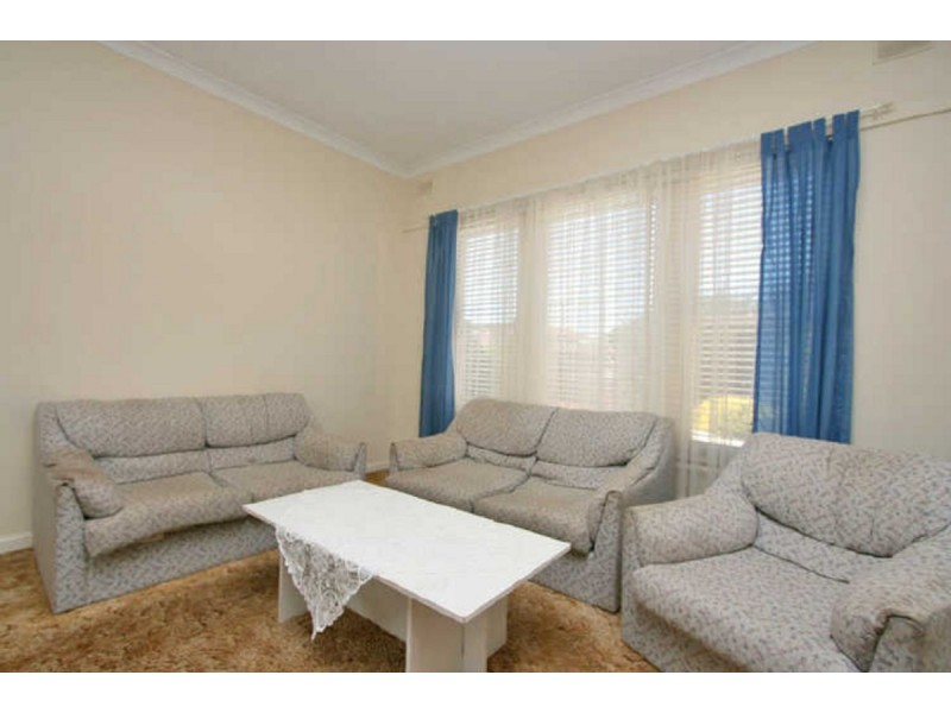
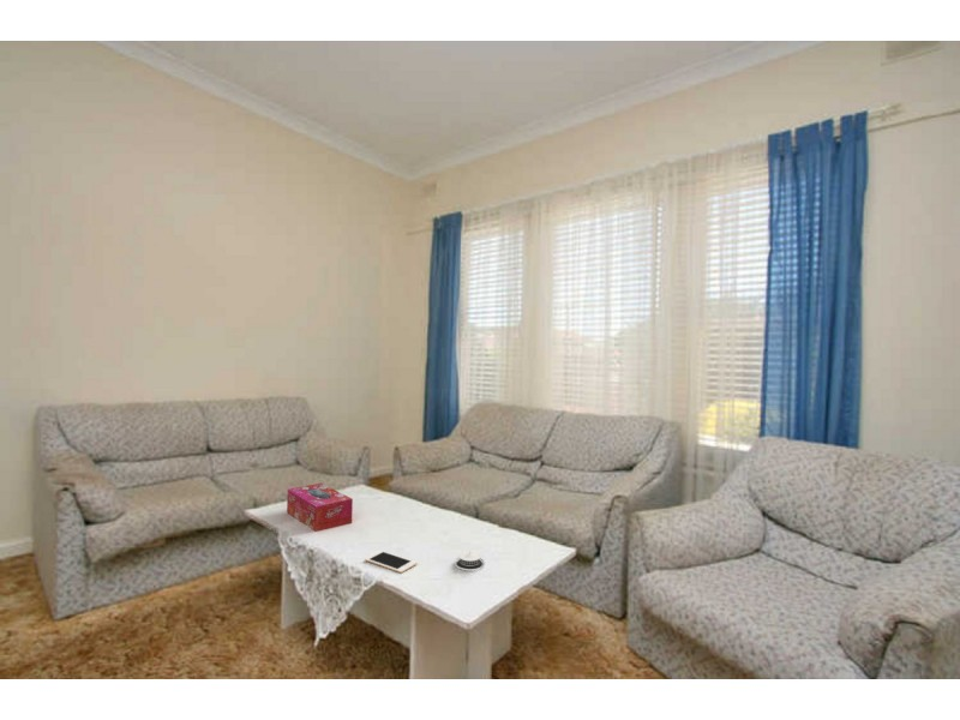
+ tissue box [286,482,354,533]
+ cell phone [364,550,418,574]
+ architectural model [454,550,486,571]
